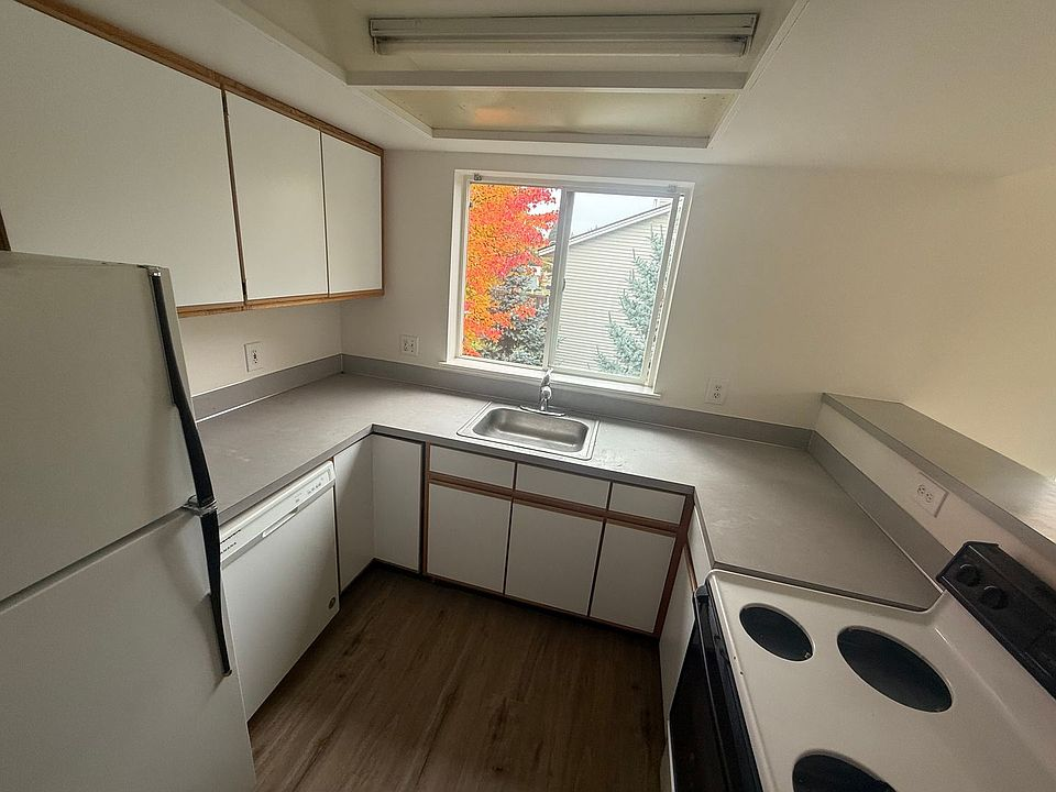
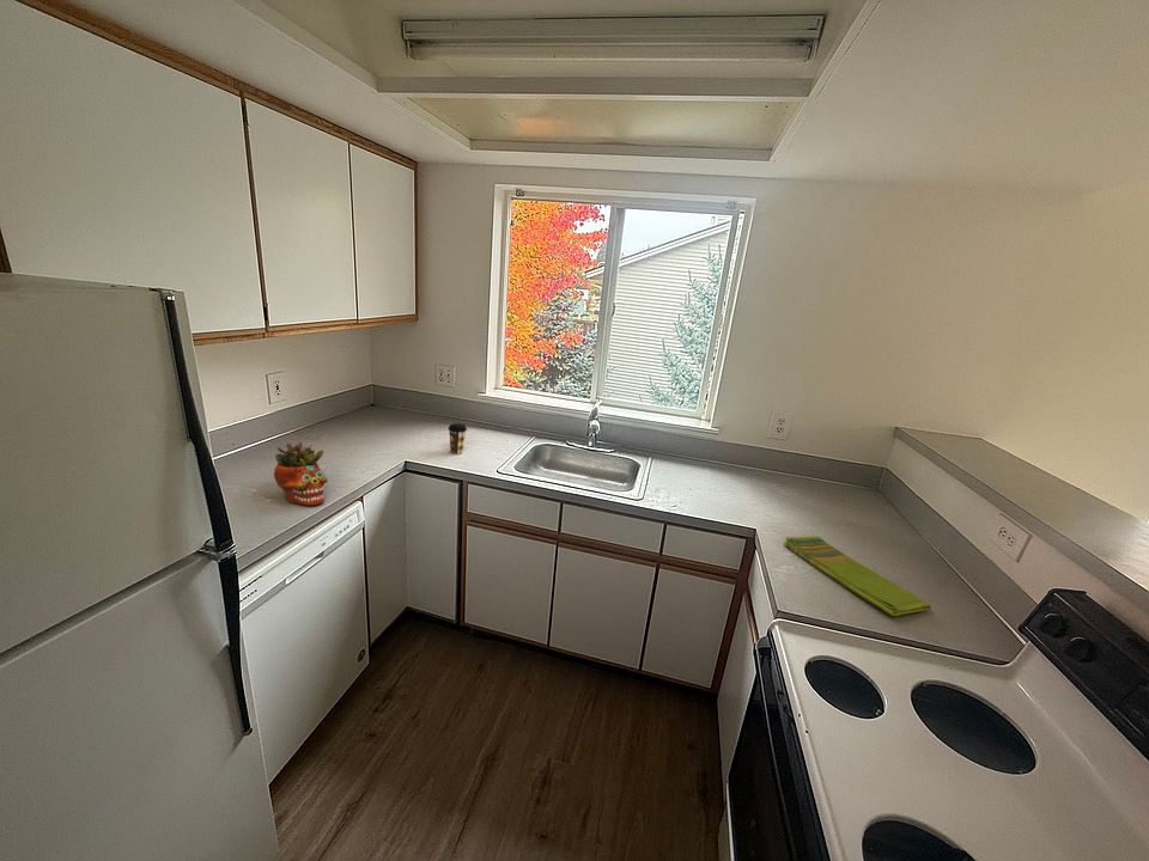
+ succulent planter [273,441,328,507]
+ coffee cup [446,422,468,456]
+ dish towel [783,536,932,617]
